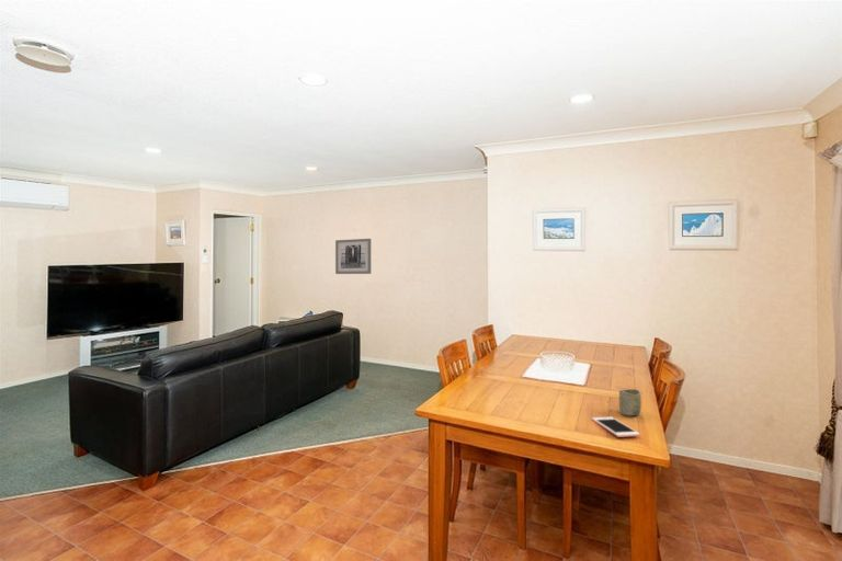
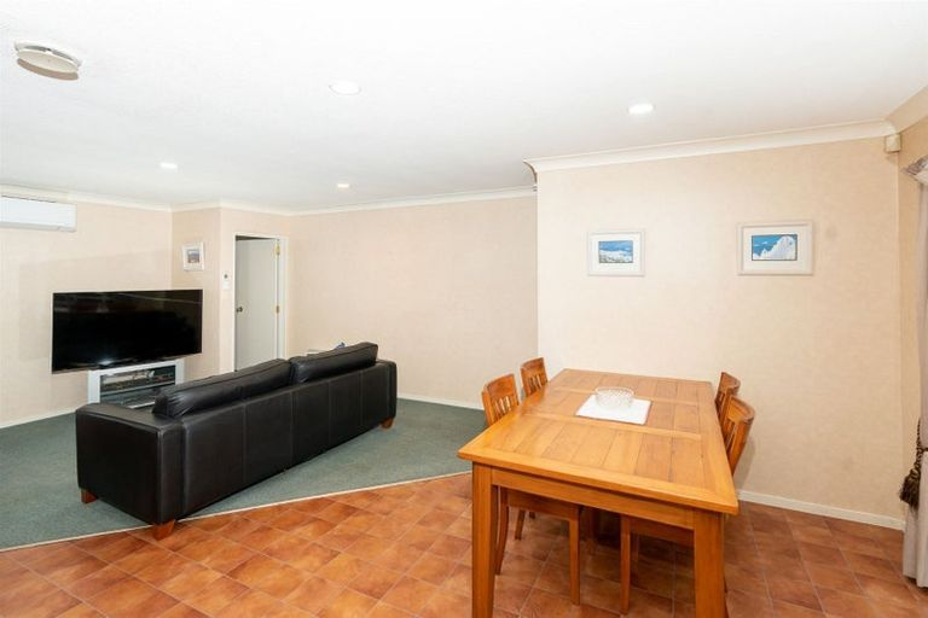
- cup [618,388,642,416]
- wall art [334,238,372,275]
- cell phone [591,416,640,438]
